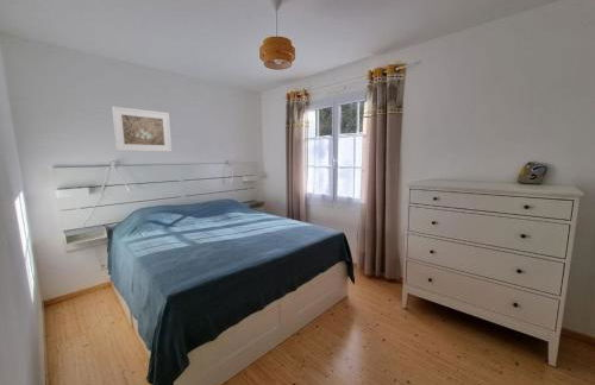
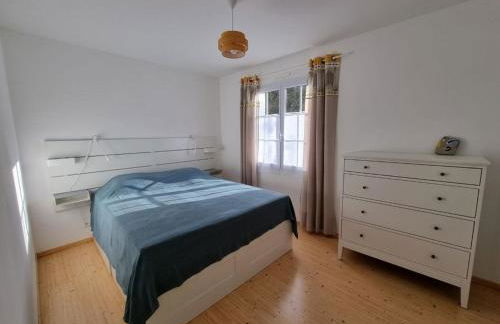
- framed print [111,106,173,153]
